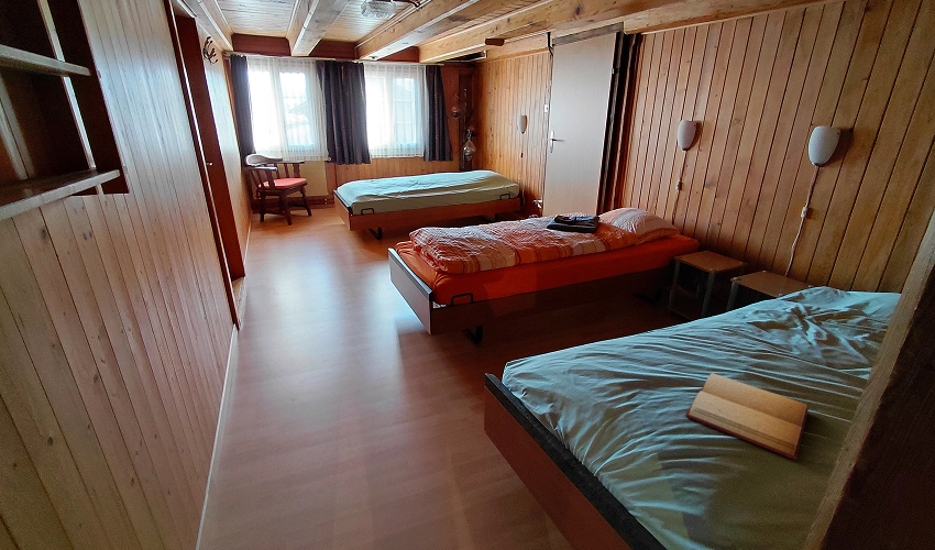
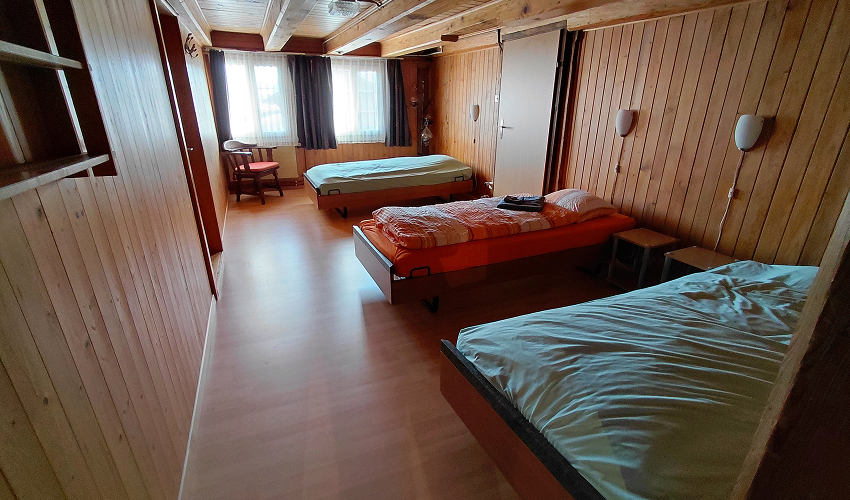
- bible [684,372,810,462]
